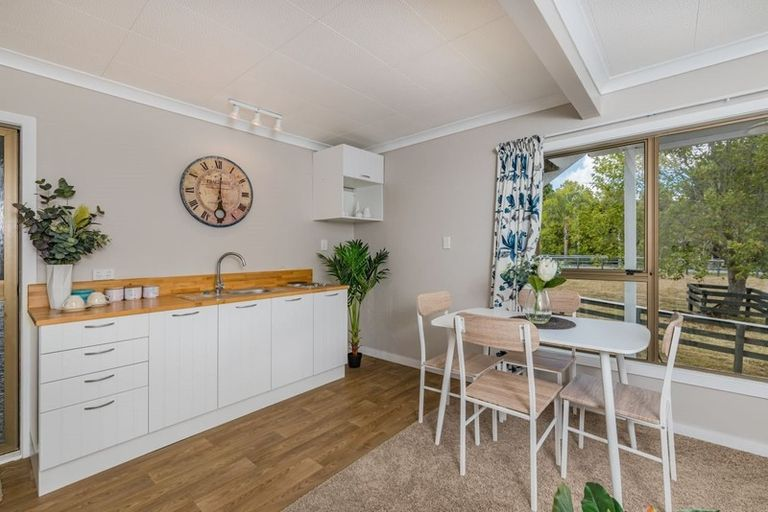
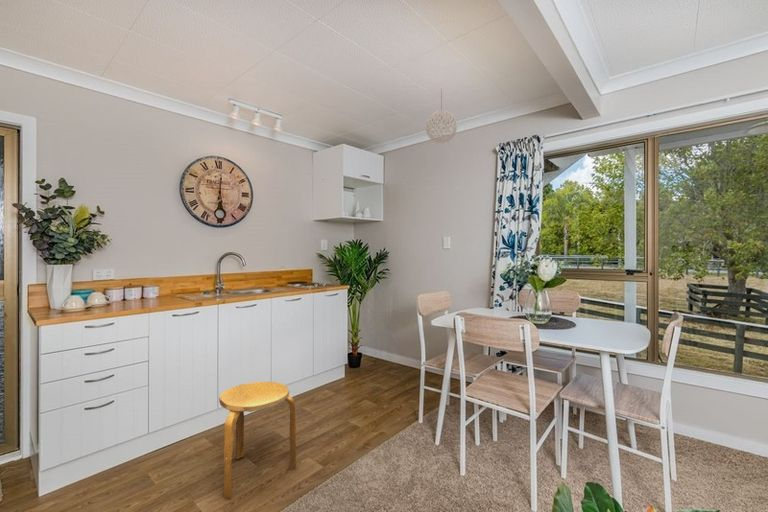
+ stool [218,381,297,500]
+ pendant light [425,86,458,144]
